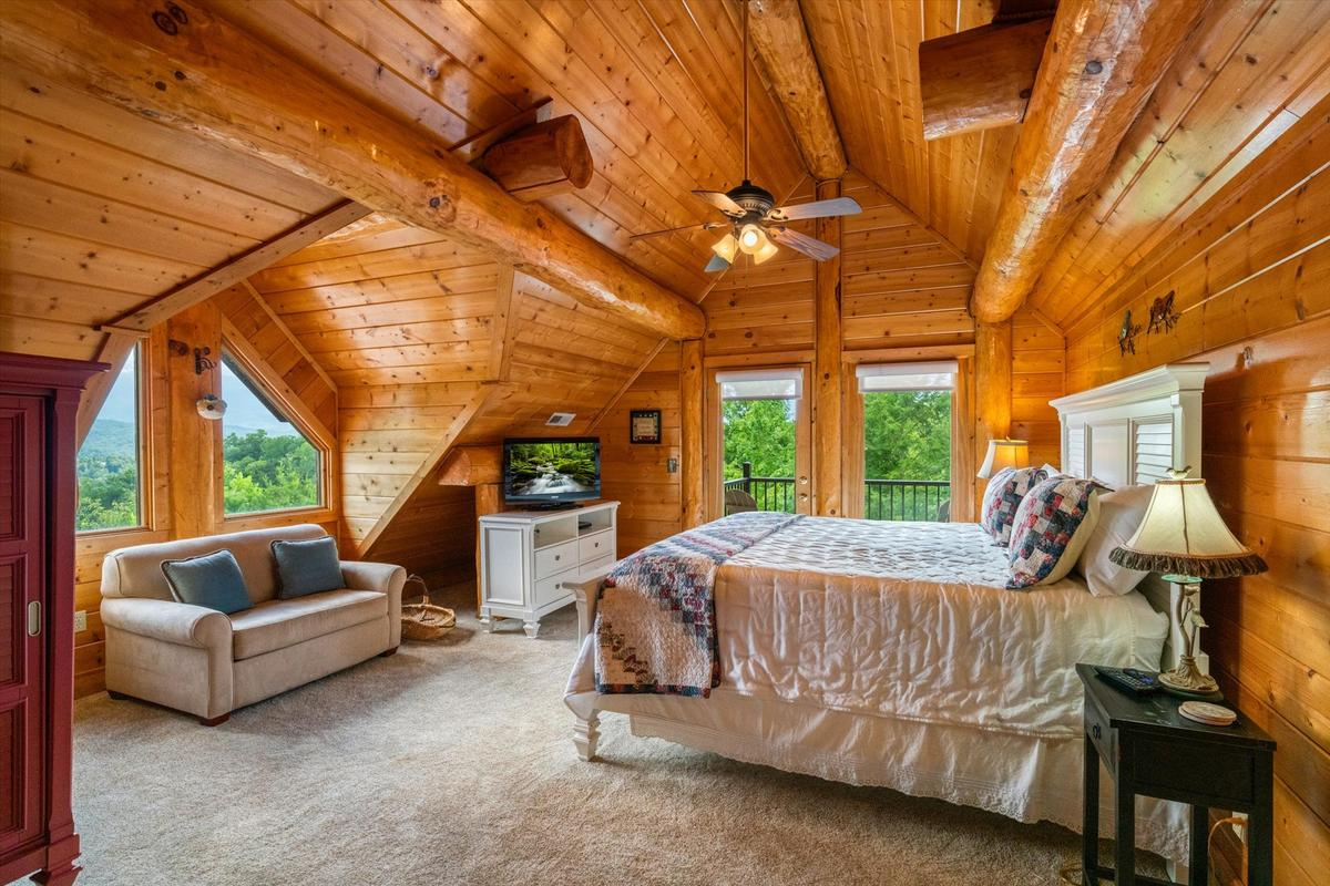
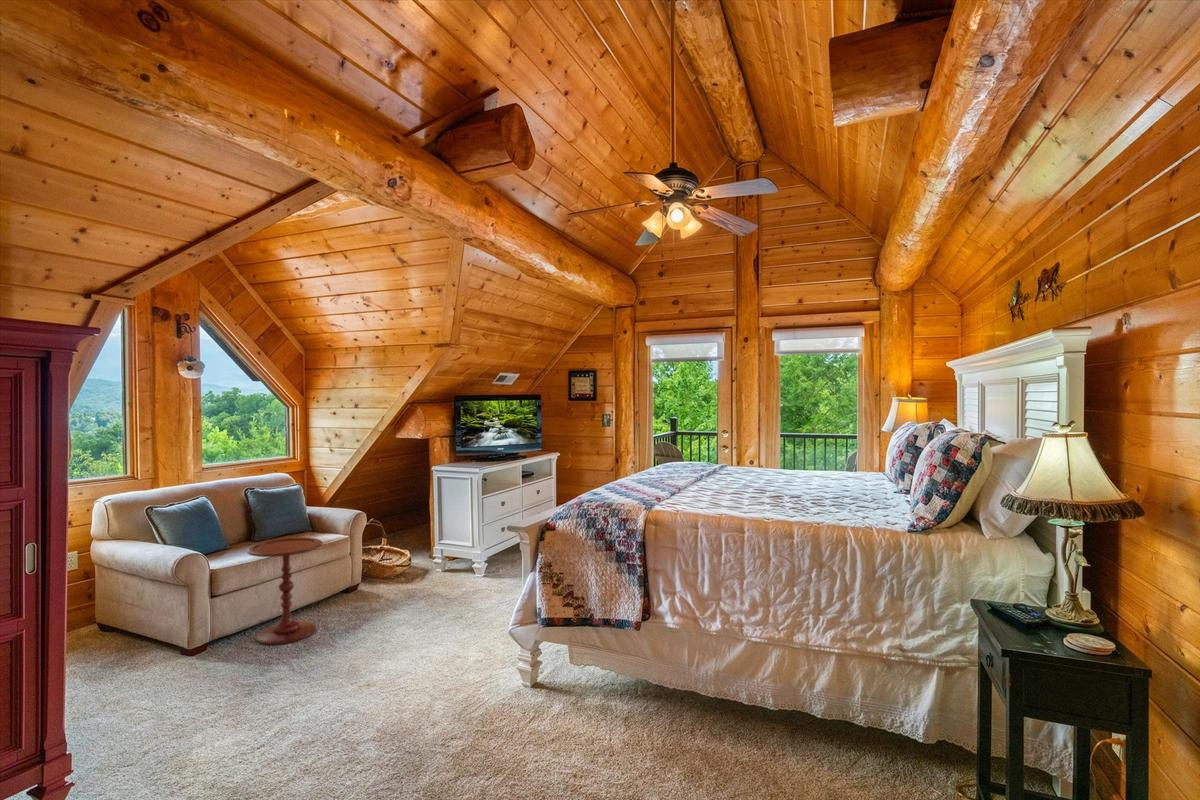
+ side table [246,536,324,646]
